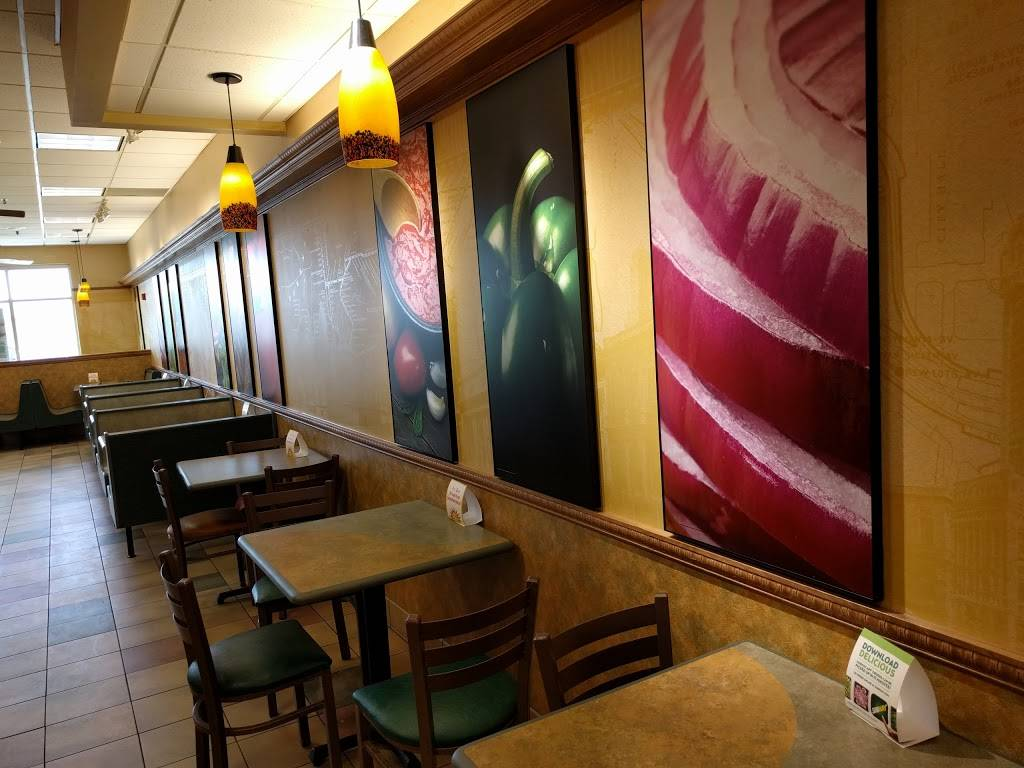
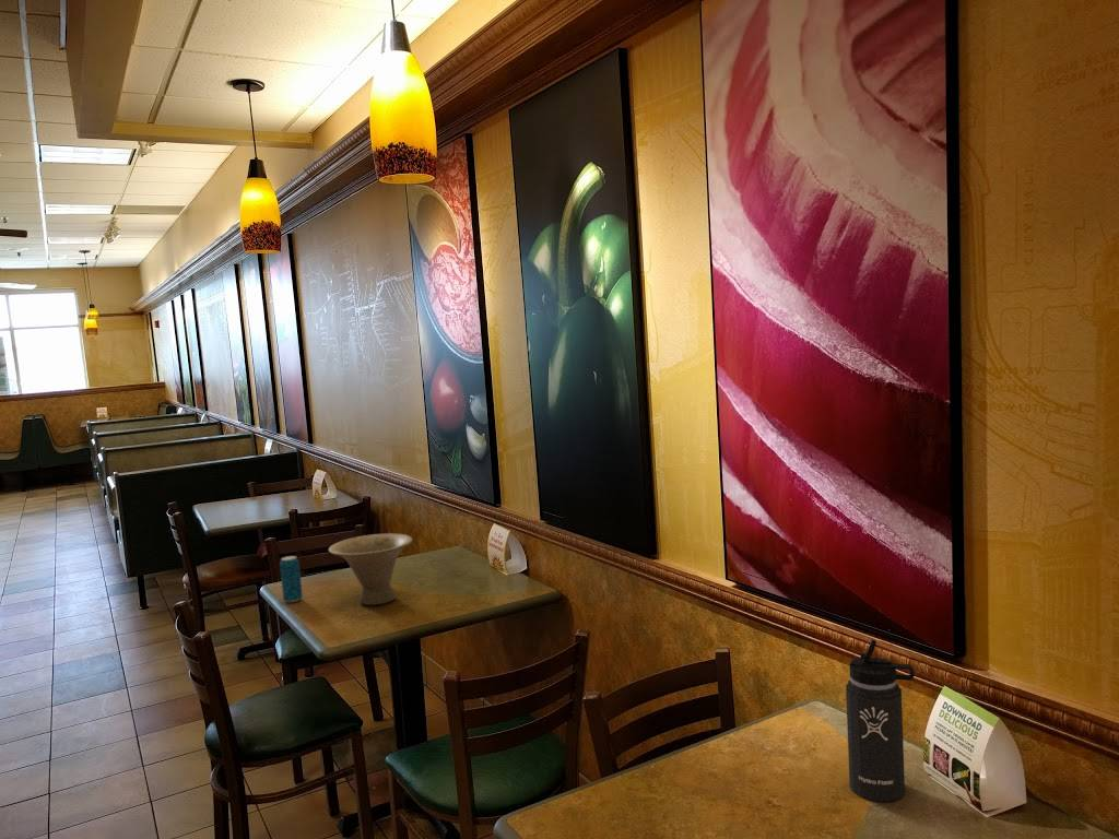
+ bowl [328,532,414,606]
+ thermos bottle [845,638,916,803]
+ beverage can [279,555,304,603]
